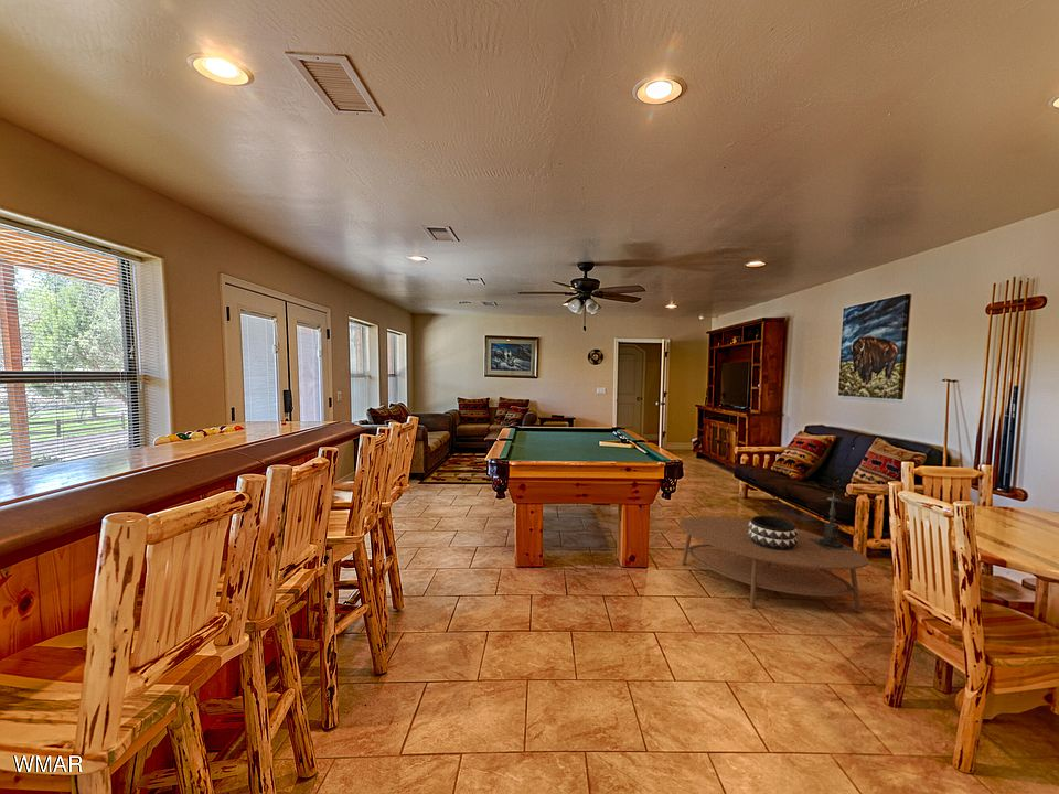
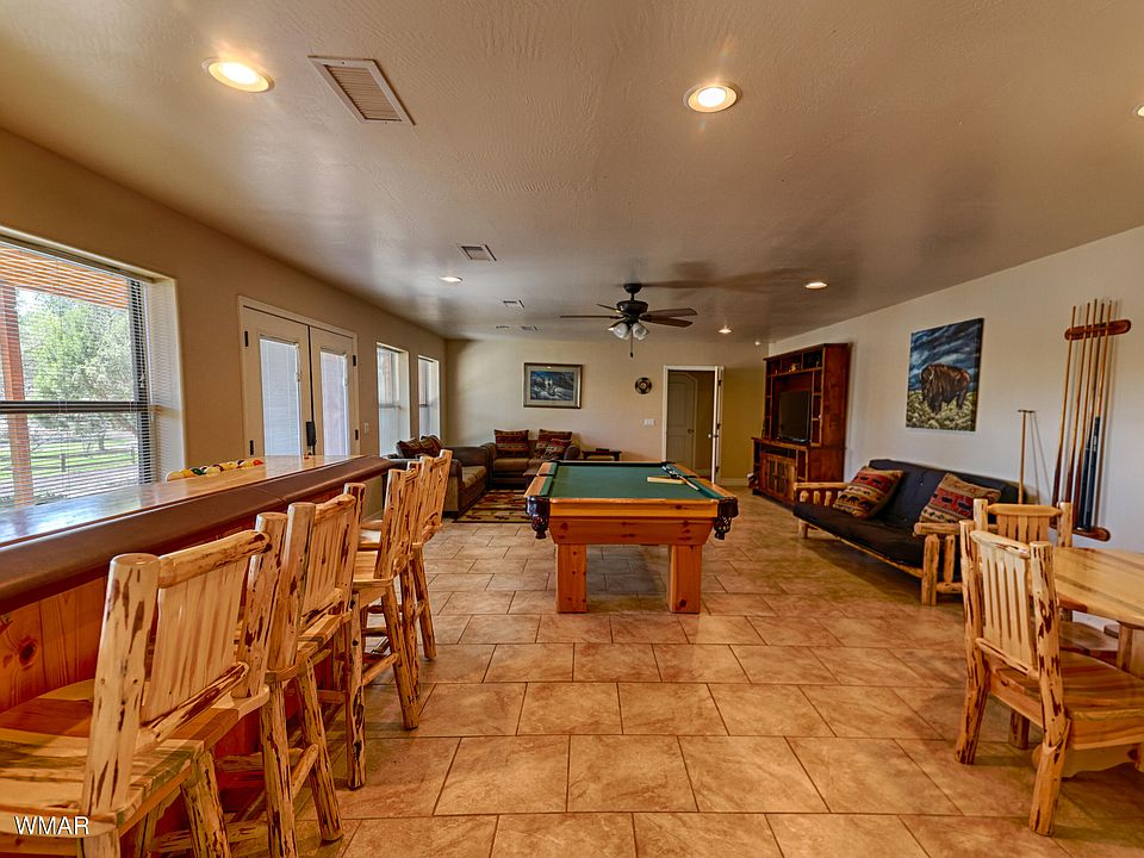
- candle holder [809,493,853,550]
- coffee table [678,515,870,614]
- decorative bowl [748,515,798,550]
